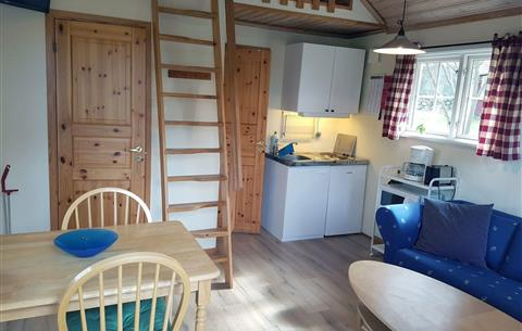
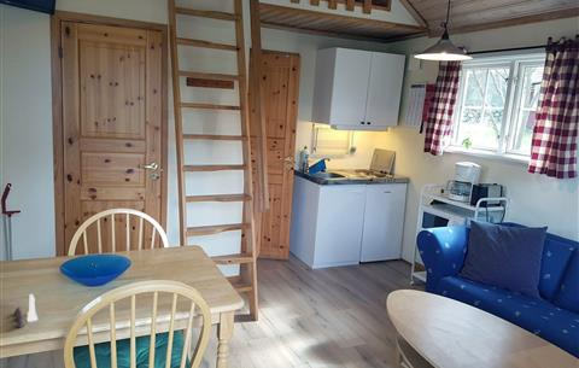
+ salt and pepper shaker set [13,293,39,328]
